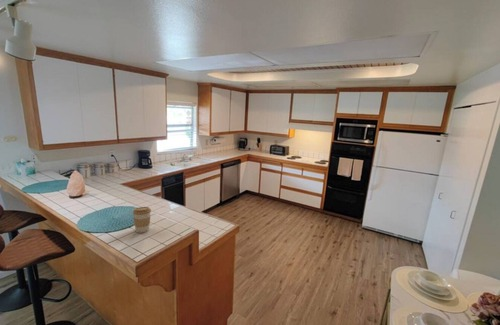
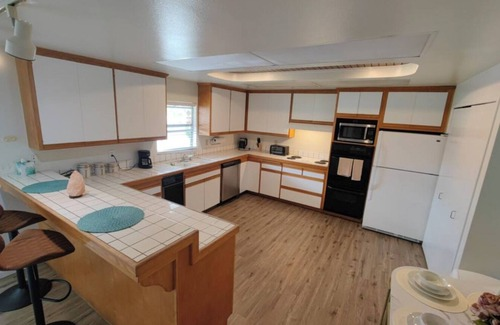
- coffee cup [132,206,152,234]
